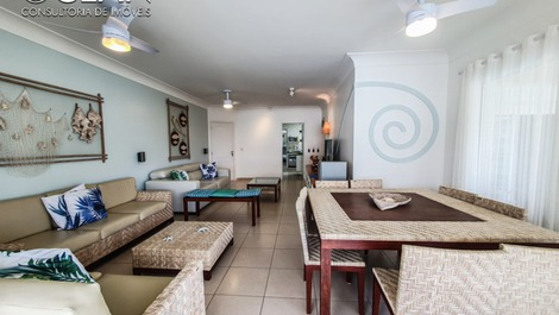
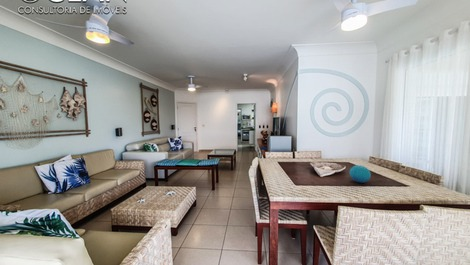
+ decorative orb [349,164,372,184]
